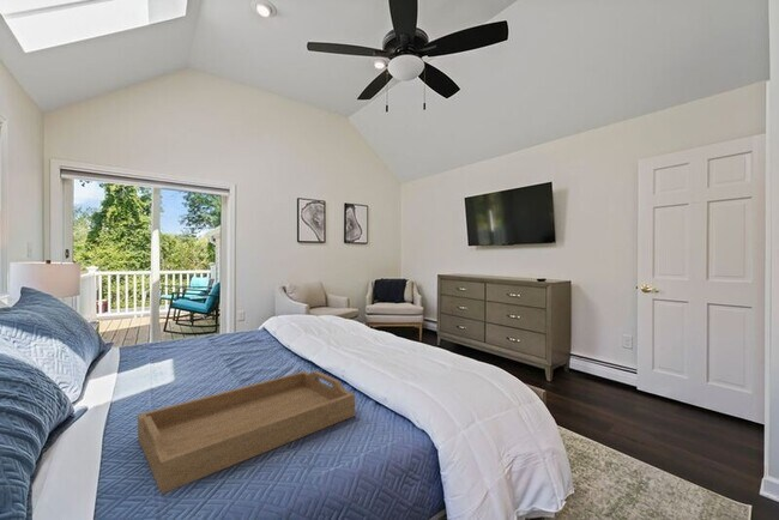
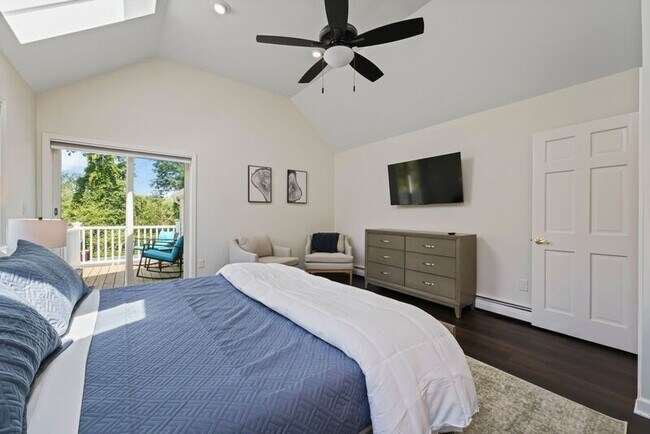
- serving tray [137,370,356,495]
